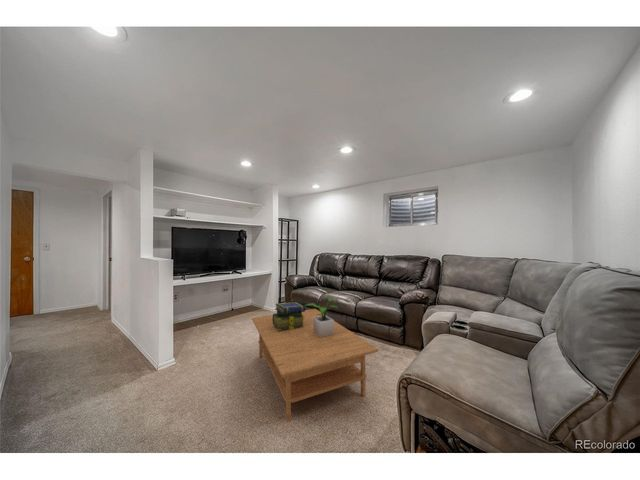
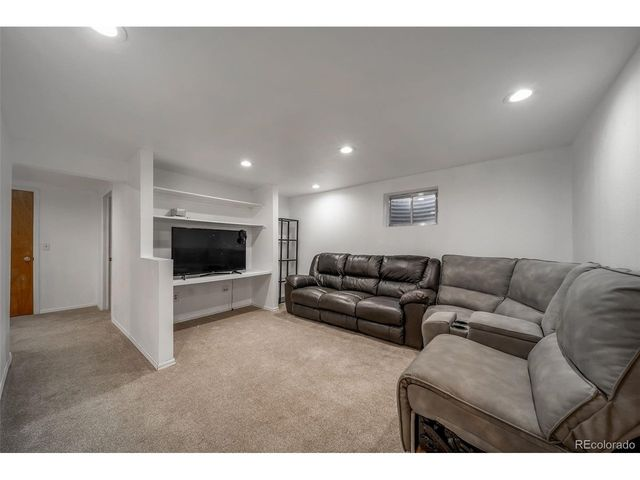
- potted plant [304,297,340,337]
- stack of books [272,301,306,330]
- coffee table [251,308,379,423]
